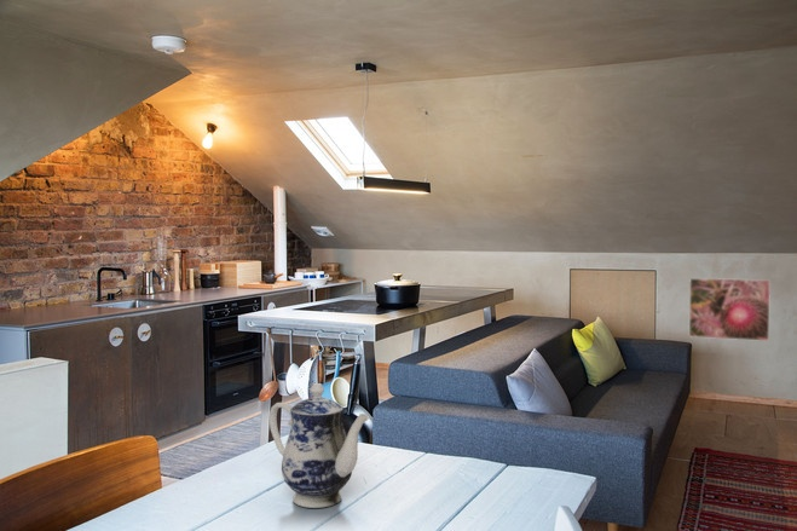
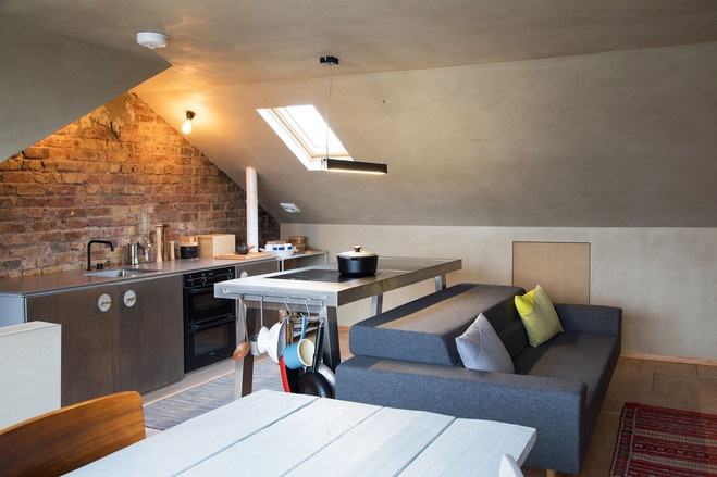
- teapot [267,382,370,509]
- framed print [688,277,772,342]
